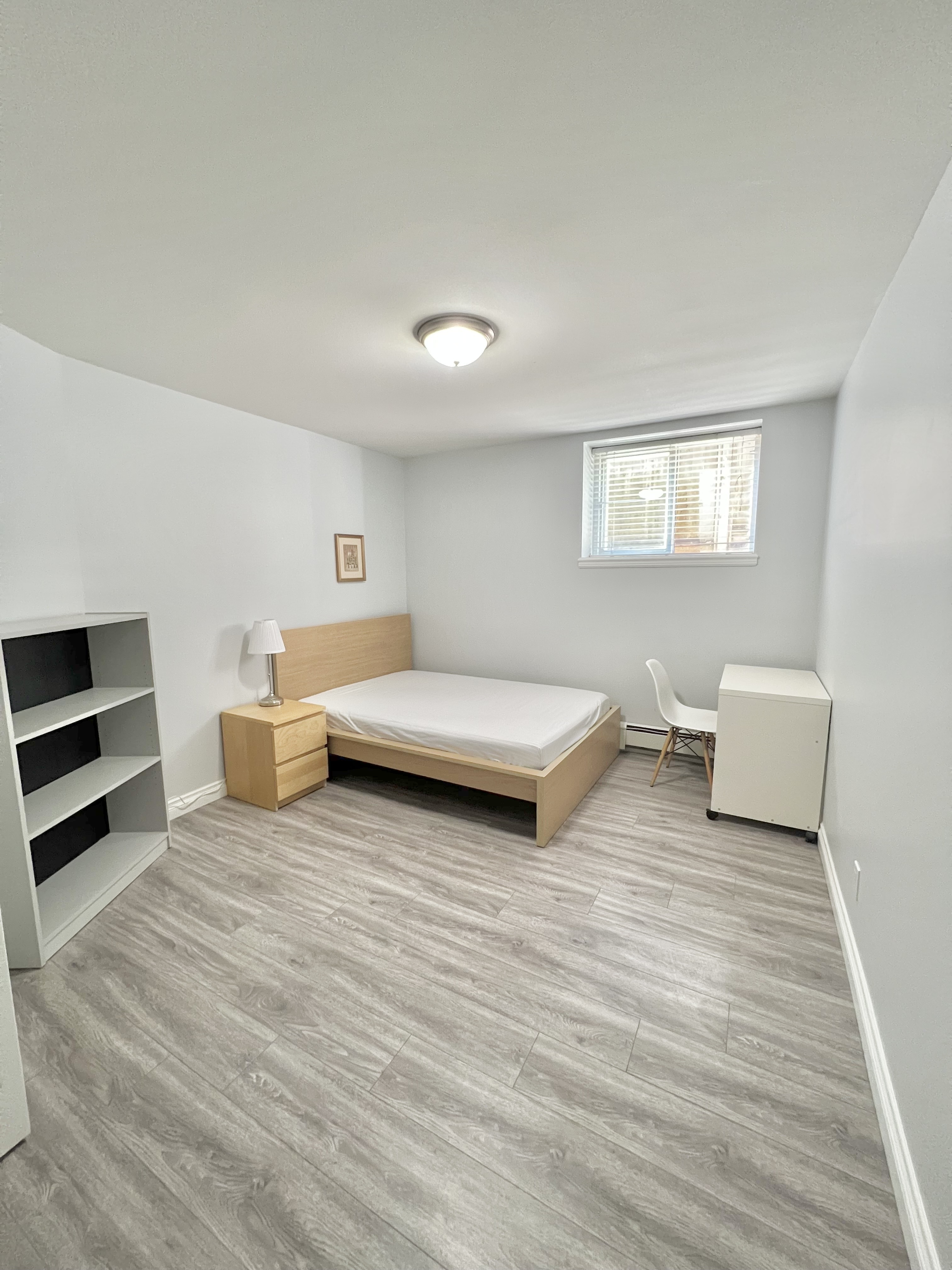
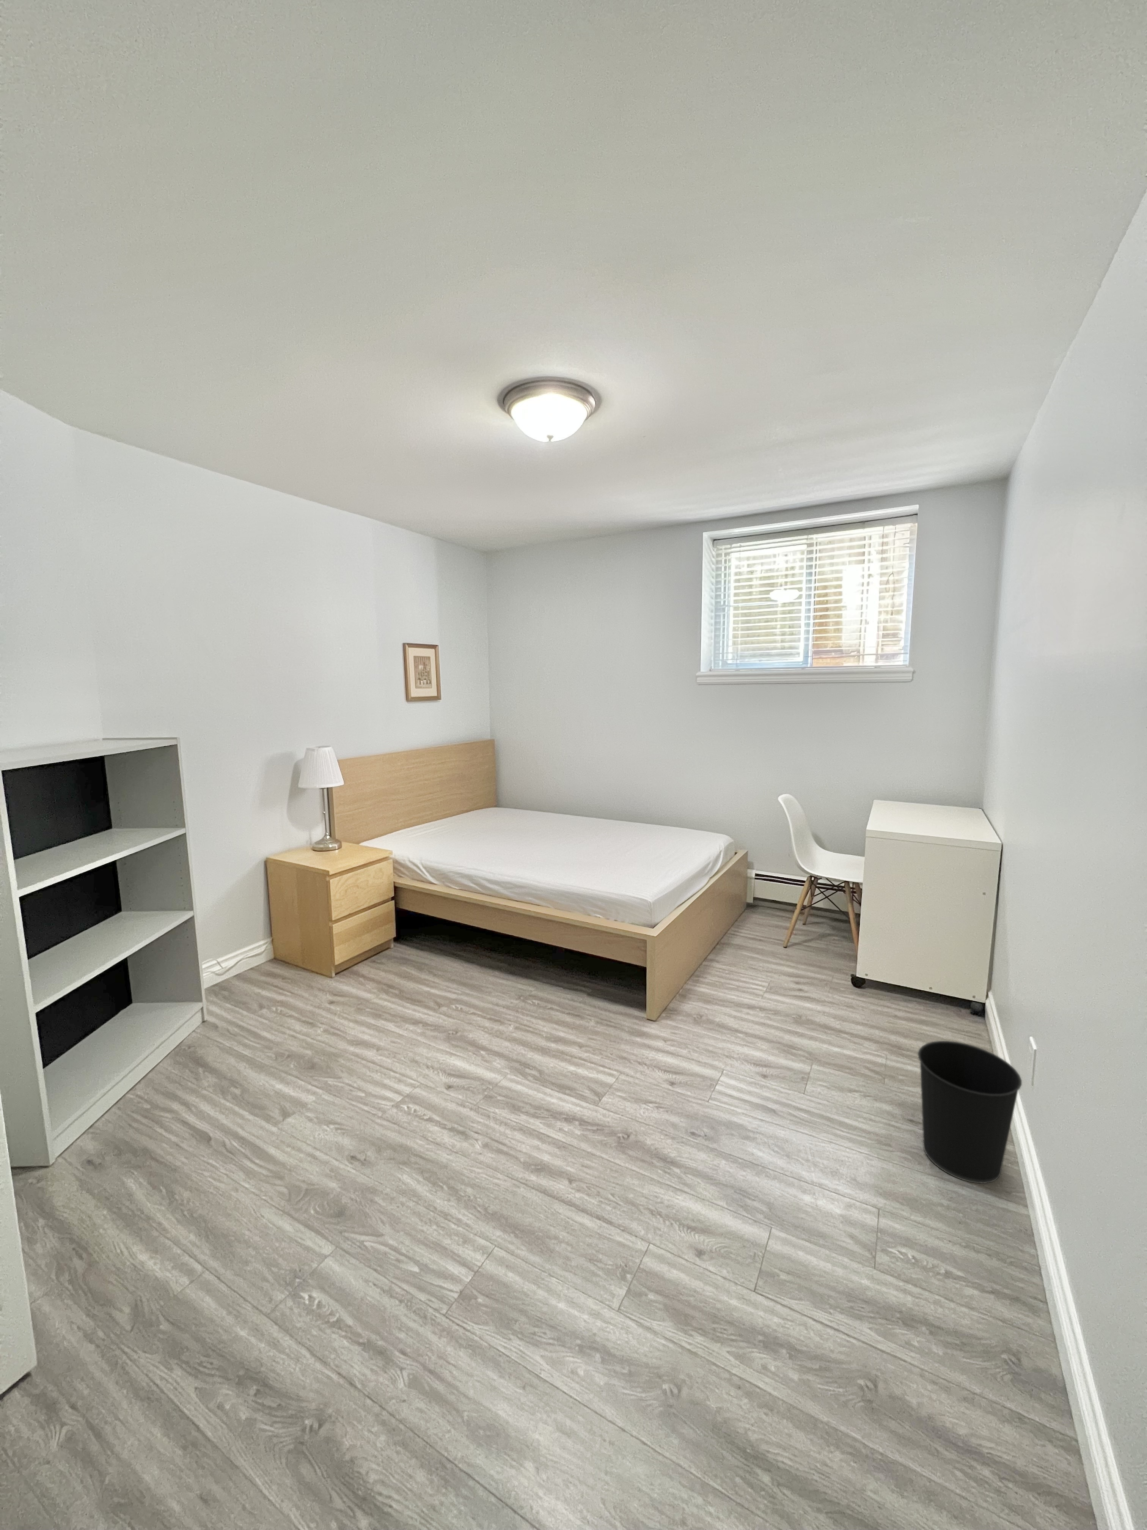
+ wastebasket [918,1041,1022,1184]
